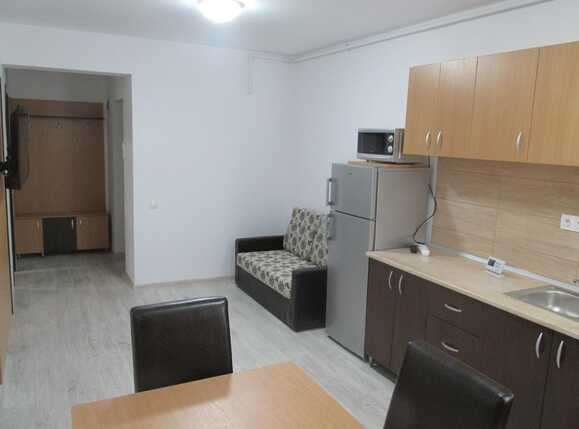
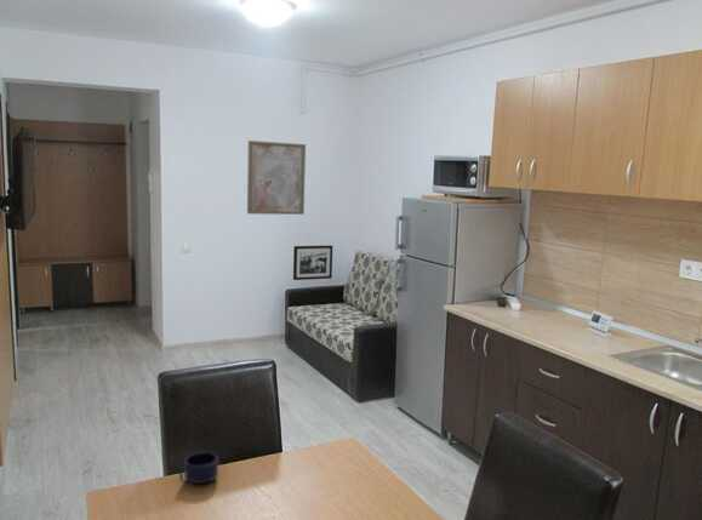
+ wall art [246,139,307,216]
+ mug [178,451,219,485]
+ picture frame [292,245,333,281]
